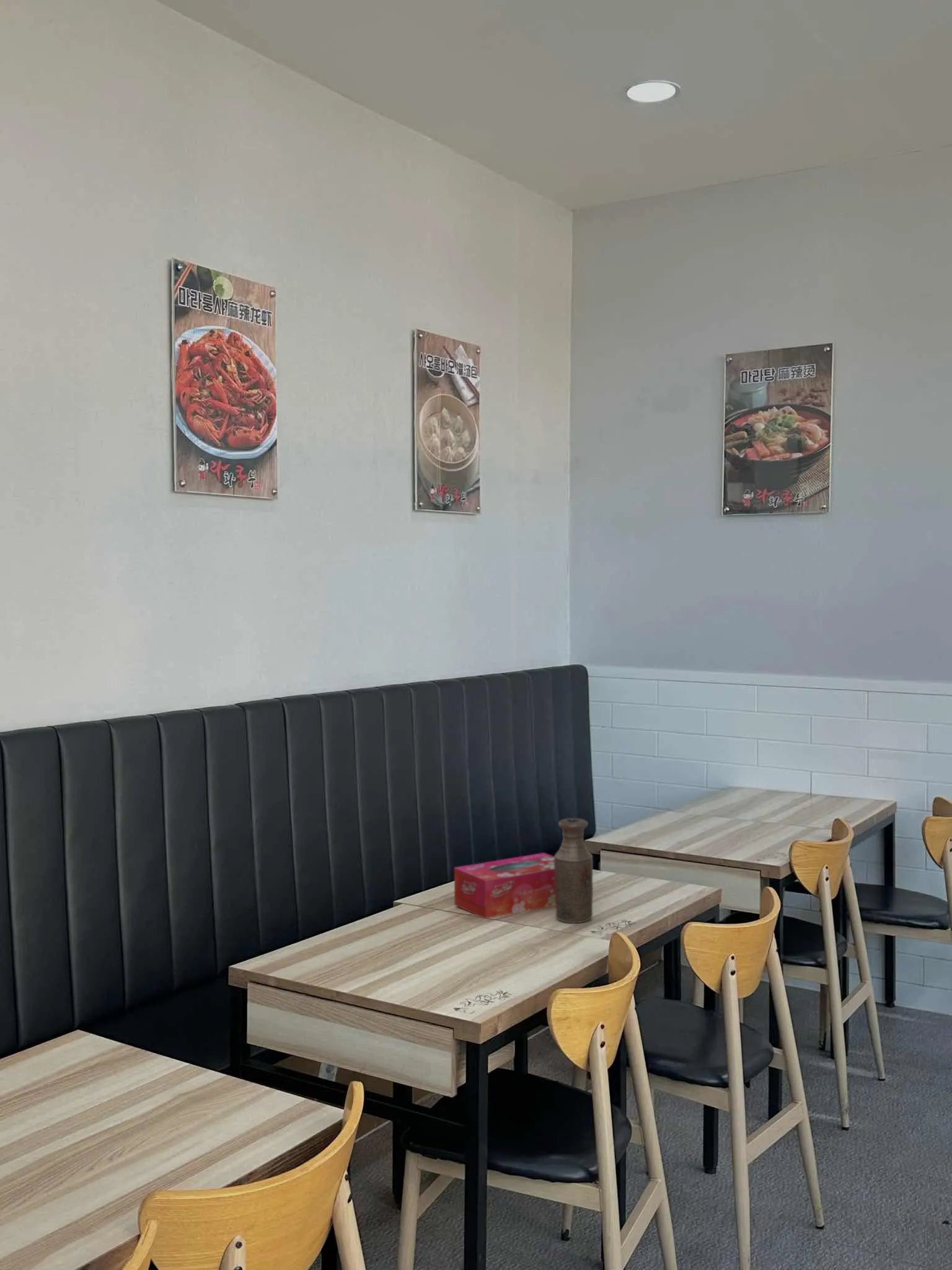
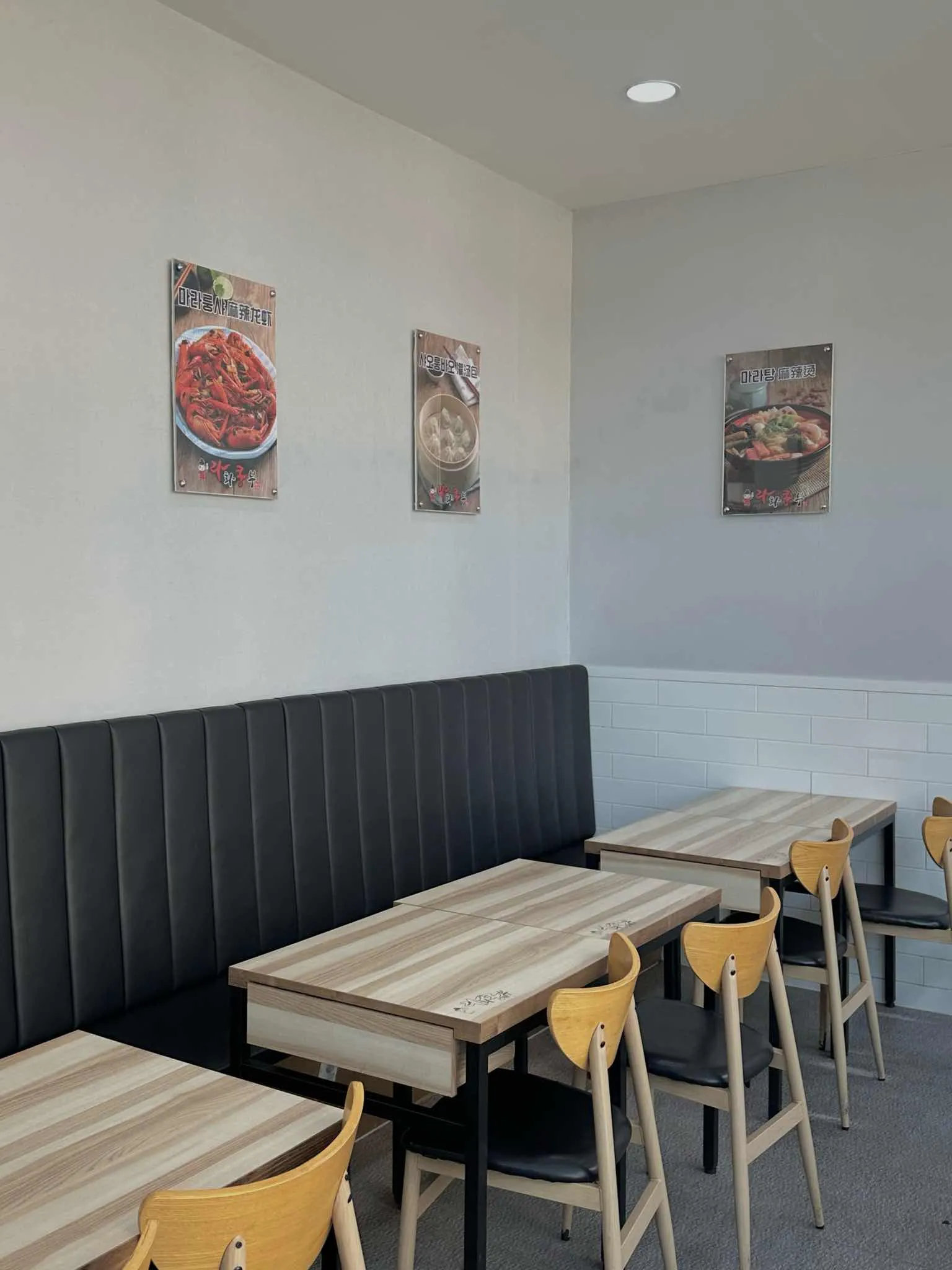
- tissue box [454,852,556,919]
- bottle [554,817,594,923]
